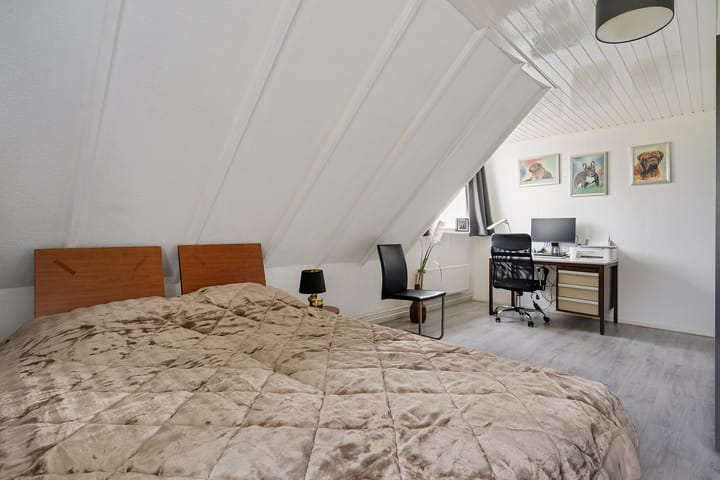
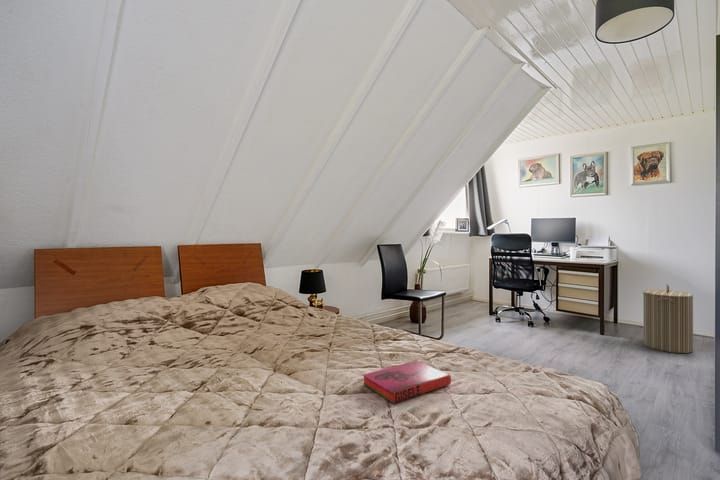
+ hardback book [362,360,452,405]
+ laundry hamper [642,283,694,354]
